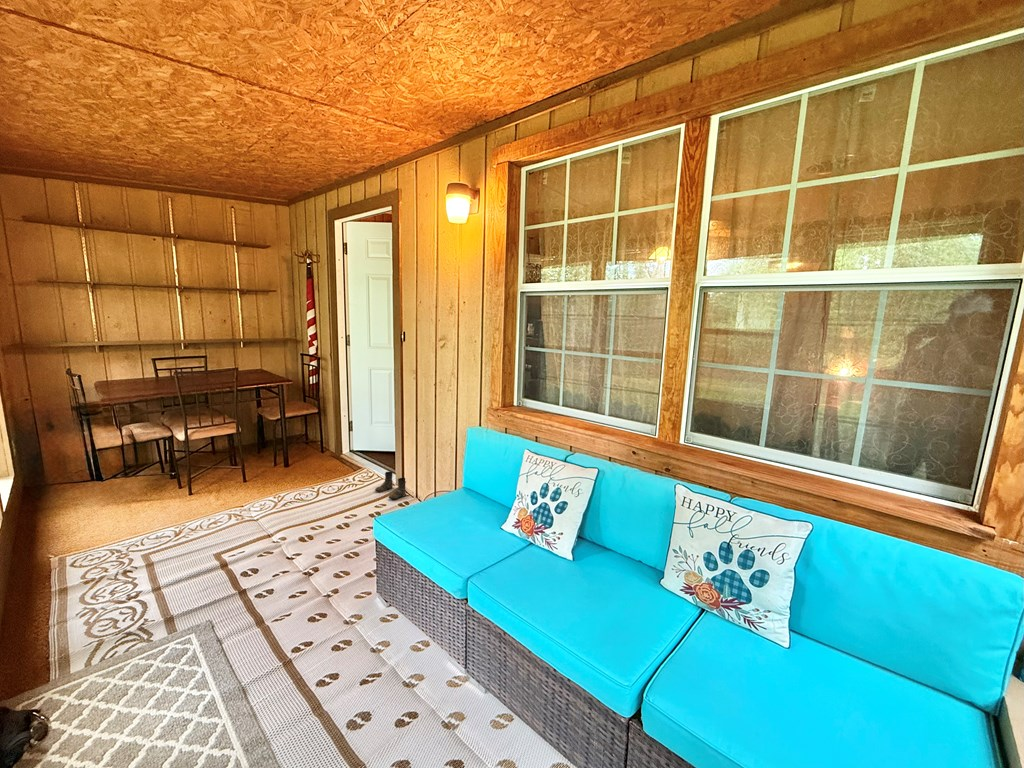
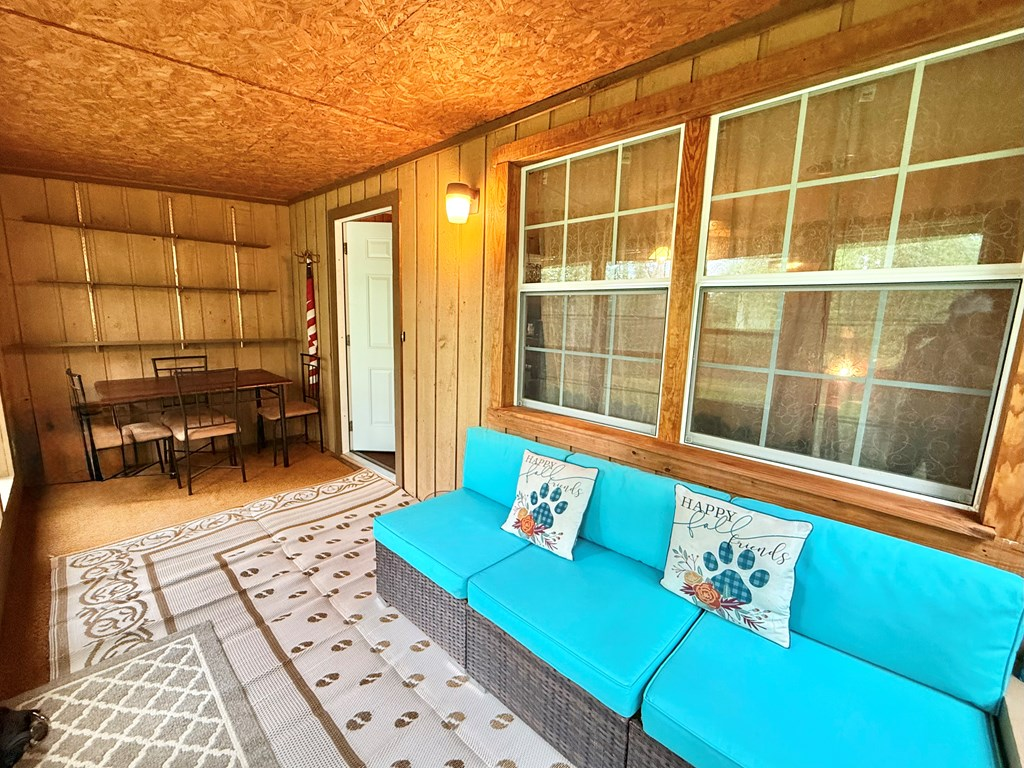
- boots [374,471,407,500]
